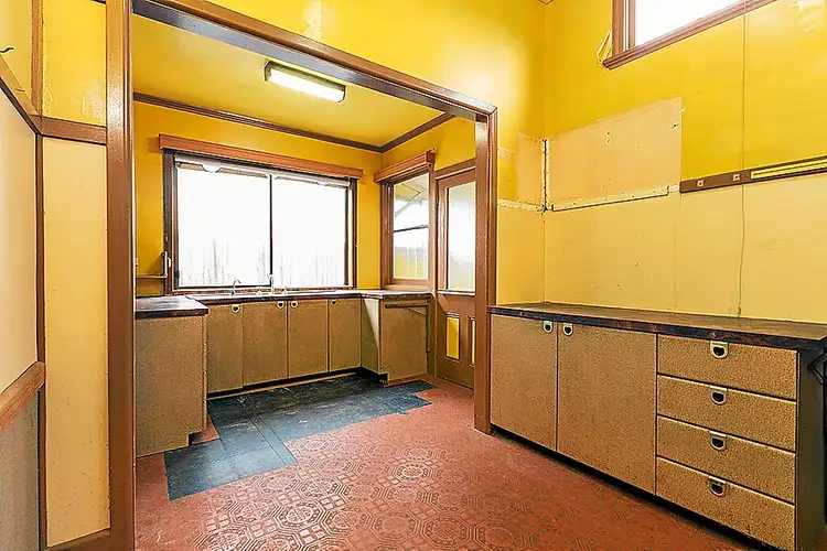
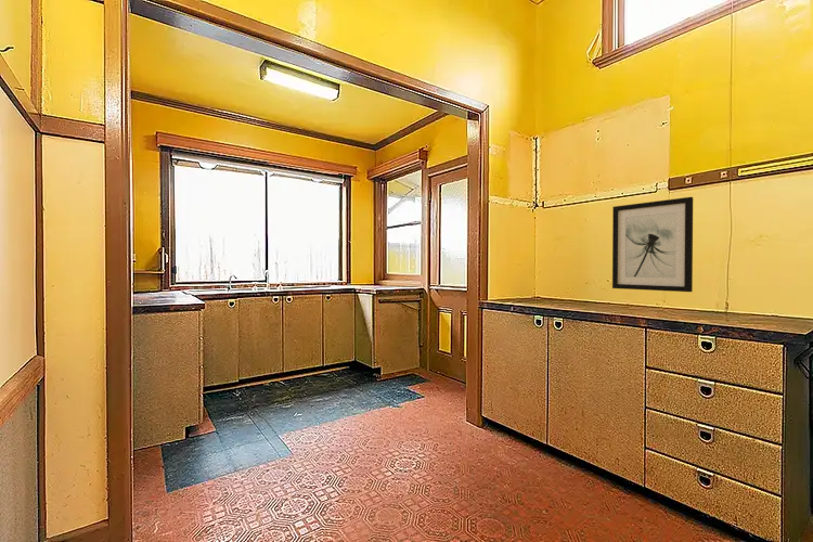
+ wall art [611,196,694,293]
